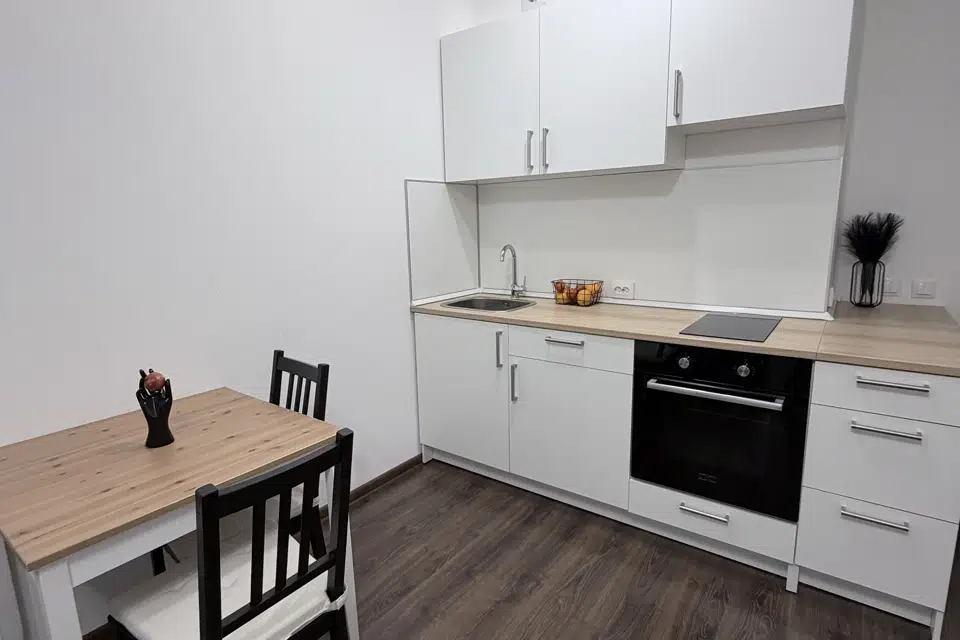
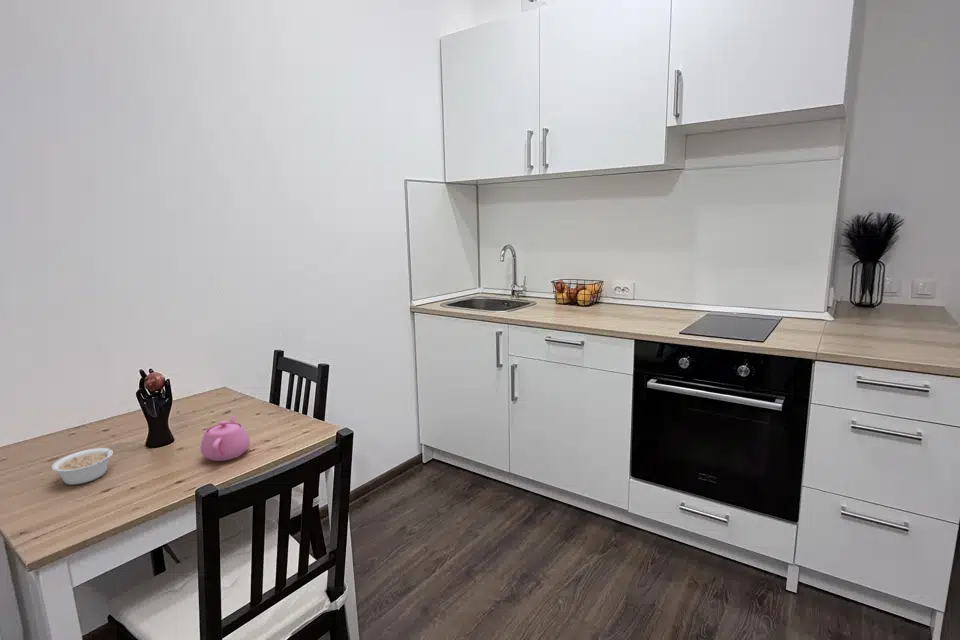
+ legume [51,441,123,486]
+ teapot [200,415,251,462]
